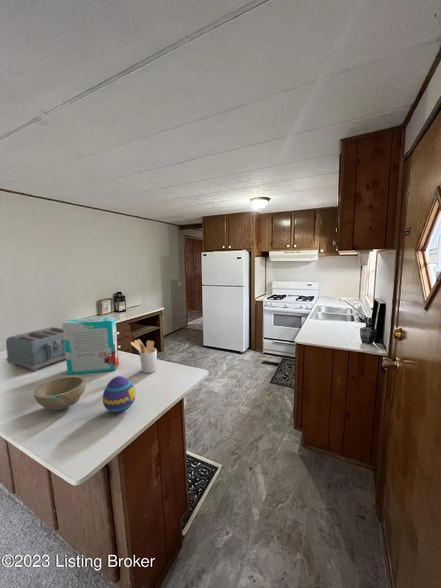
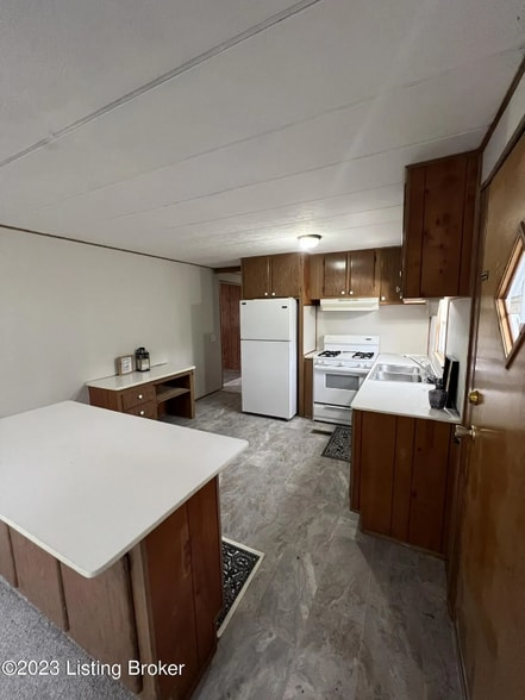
- cereal box [61,316,120,375]
- toaster [5,326,66,372]
- utensil holder [130,338,158,374]
- bowl [33,375,87,411]
- decorative egg [102,375,136,414]
